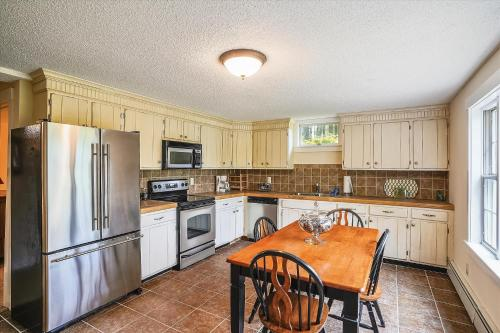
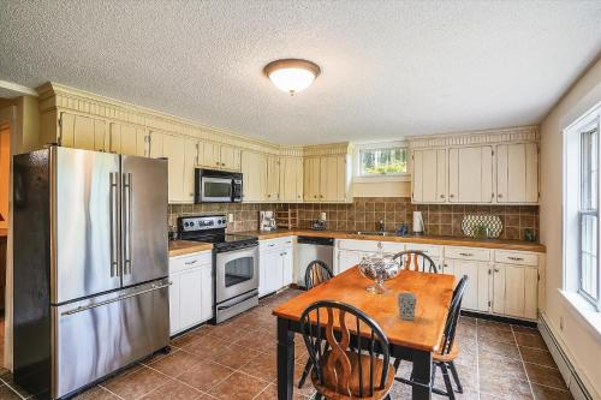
+ cup [395,292,418,321]
